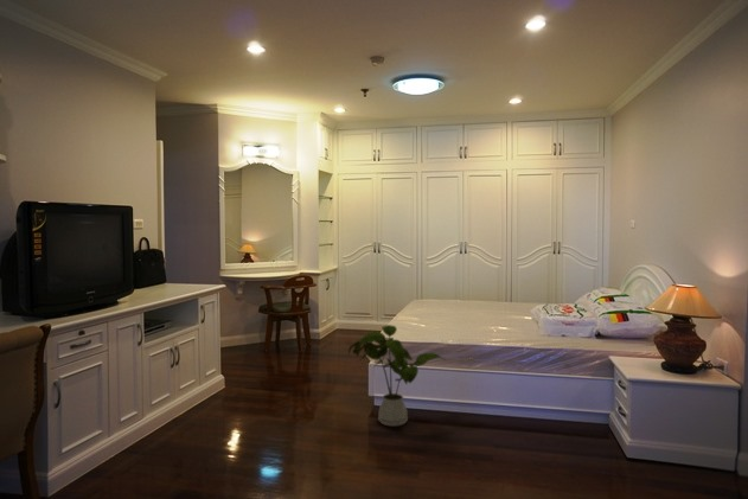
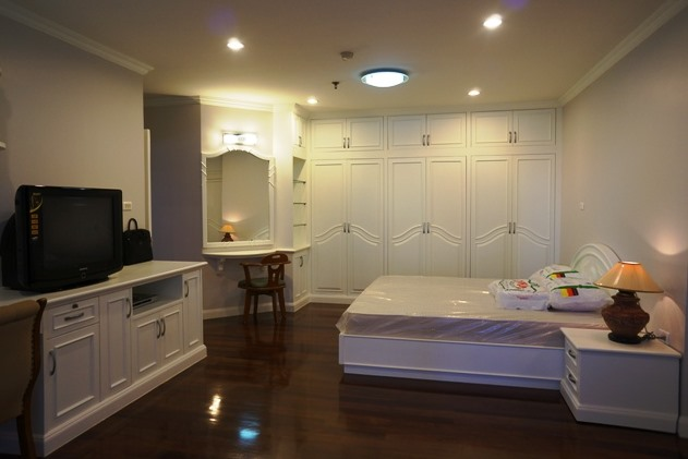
- house plant [347,324,447,428]
